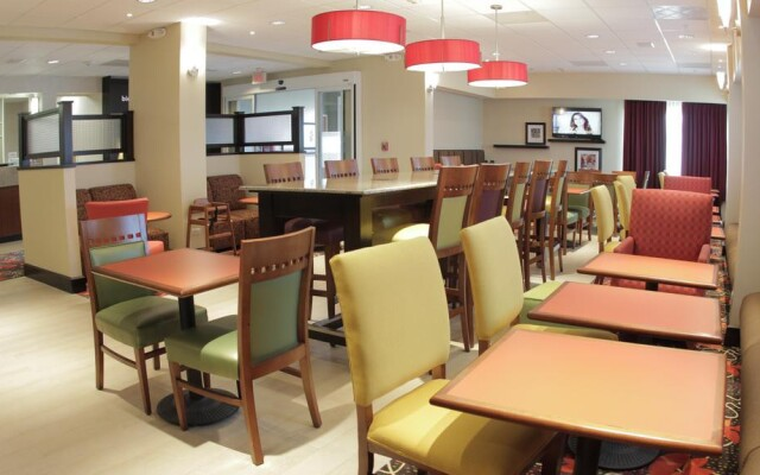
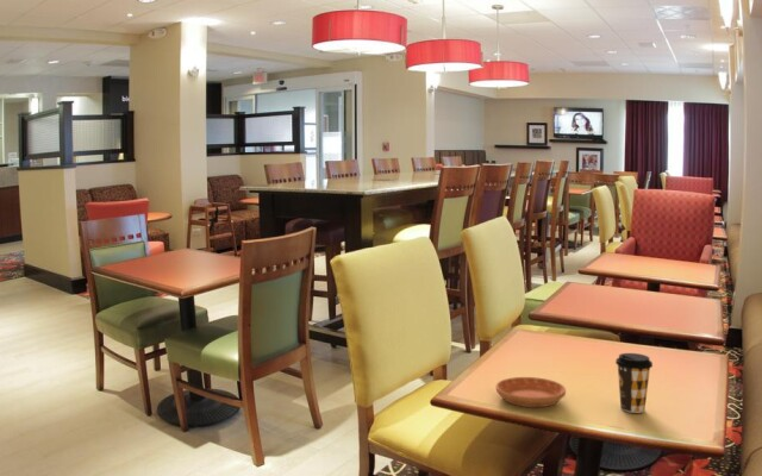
+ coffee cup [614,352,654,414]
+ saucer [494,376,567,408]
